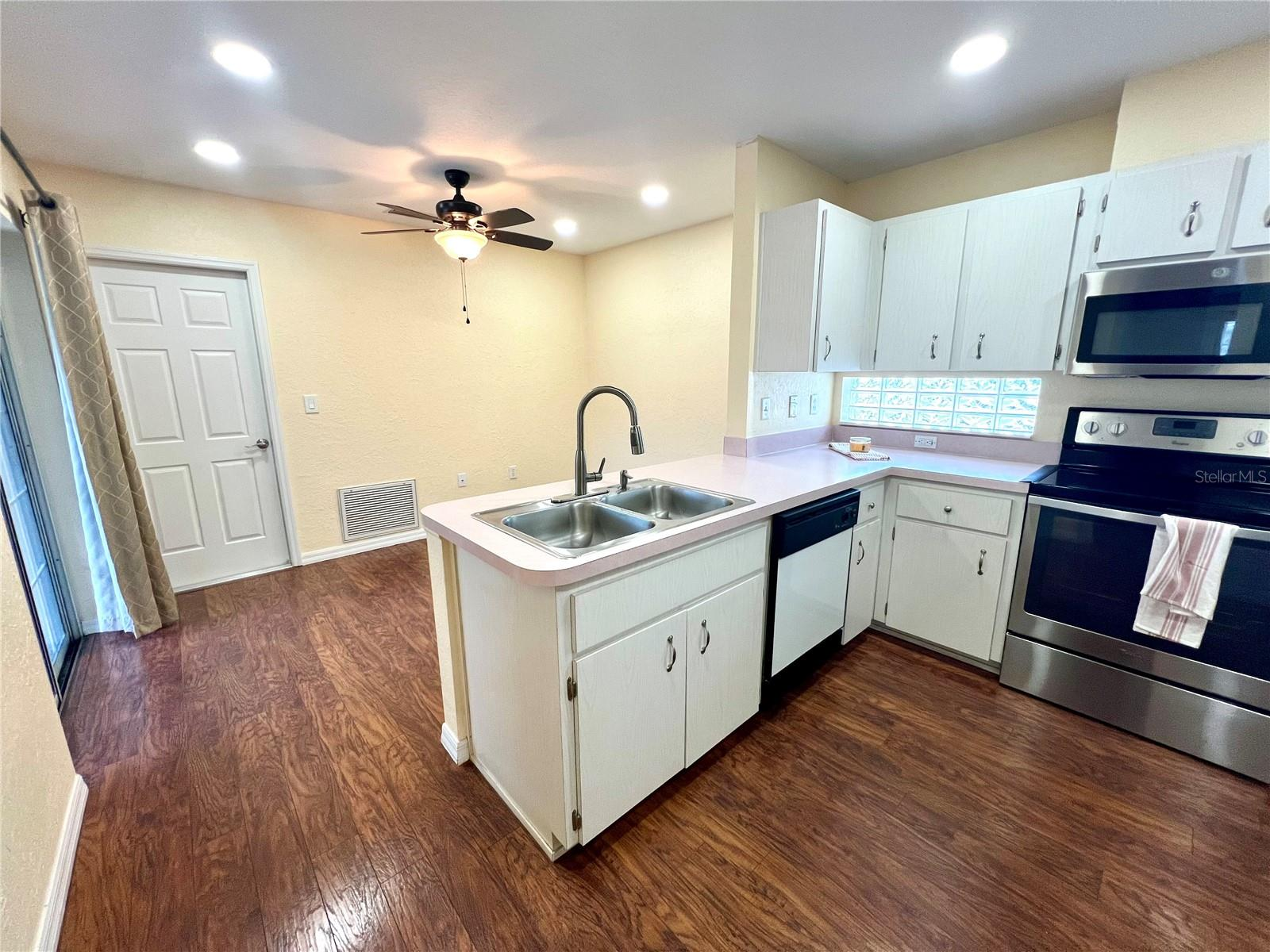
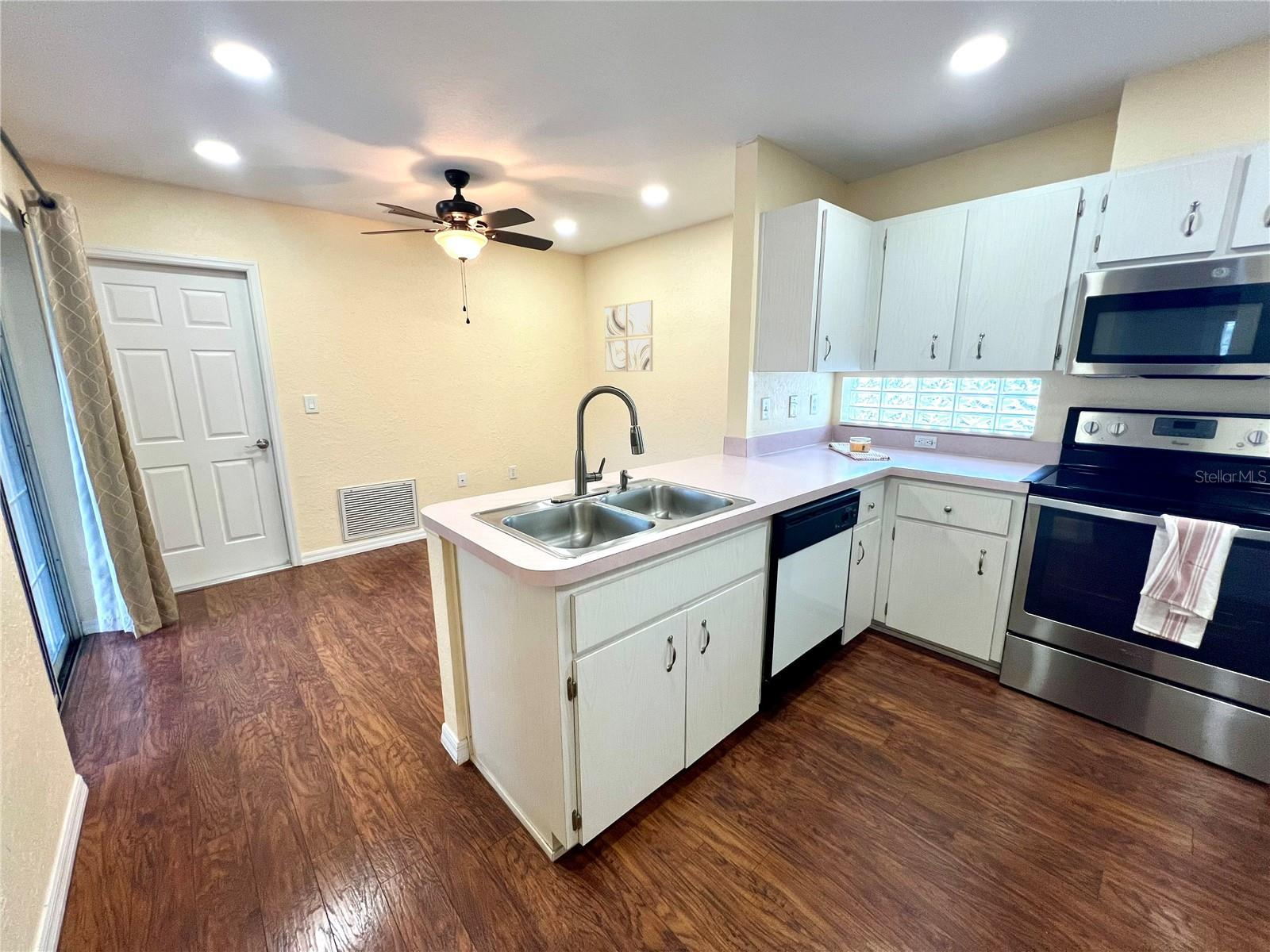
+ wall art [603,299,653,373]
